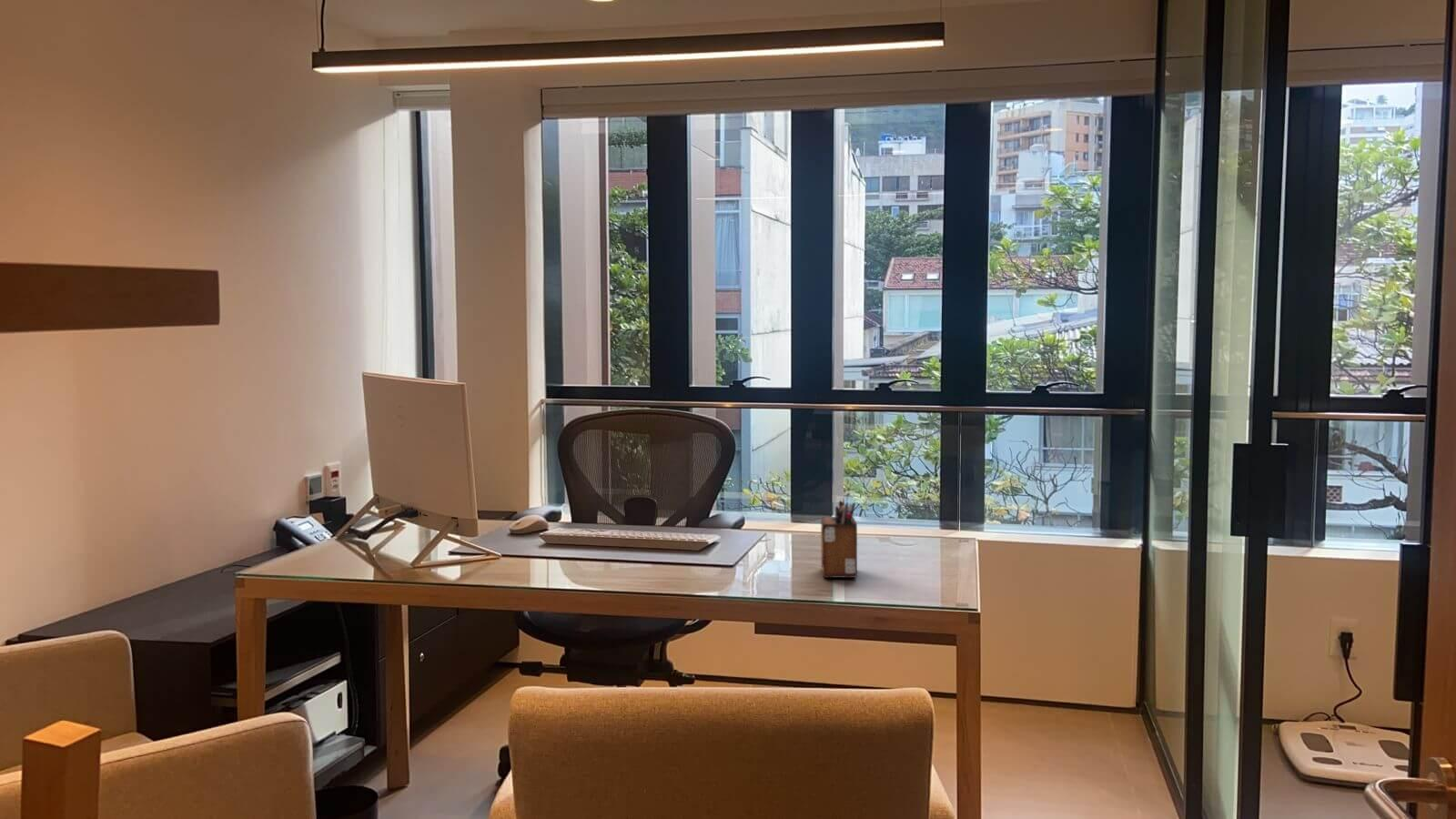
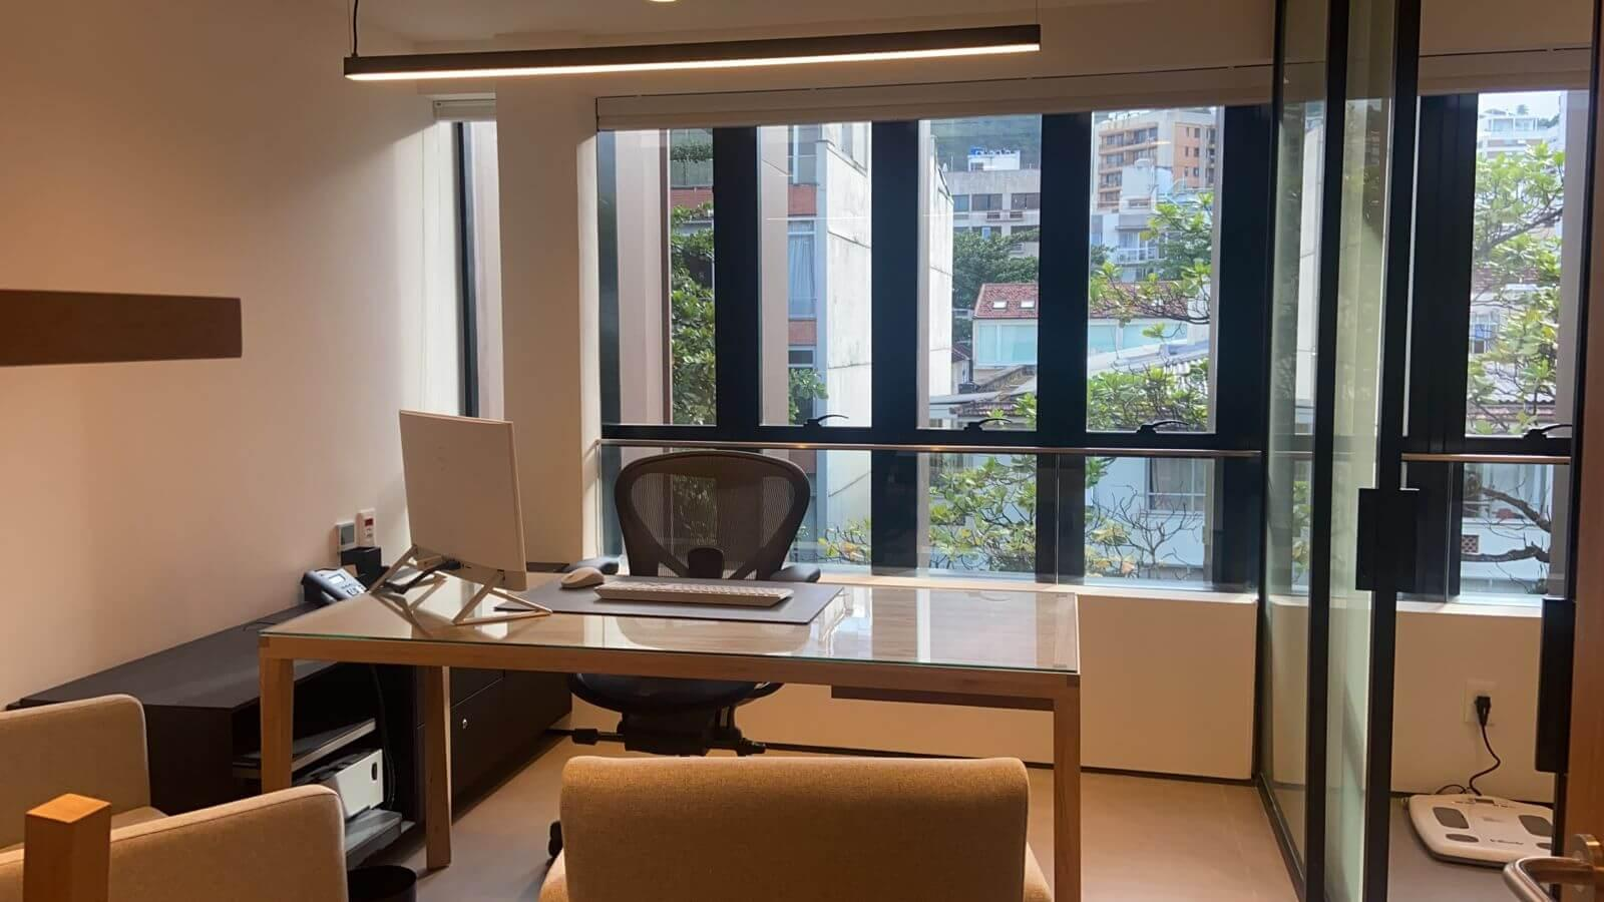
- desk organizer [820,498,858,579]
